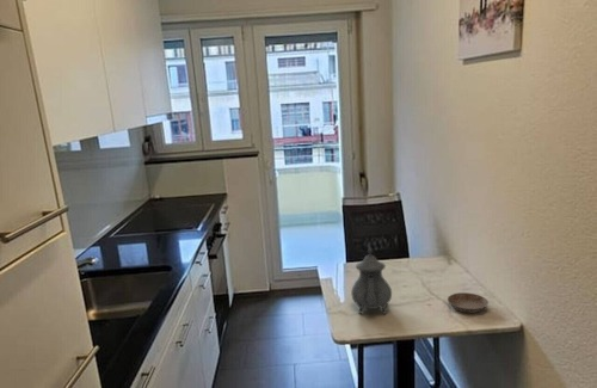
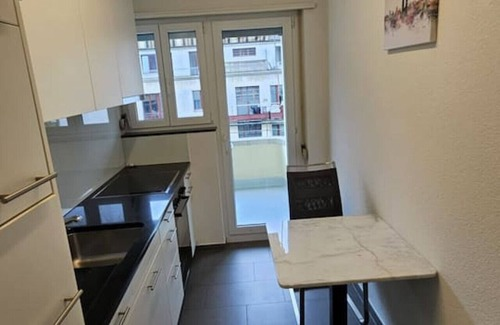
- saucer [447,291,490,314]
- teapot [350,245,393,315]
